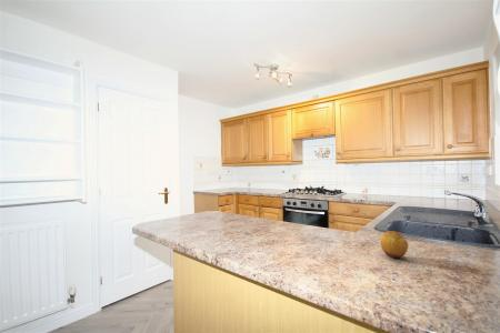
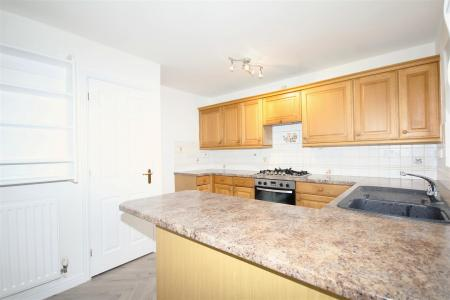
- fruit [380,230,409,260]
